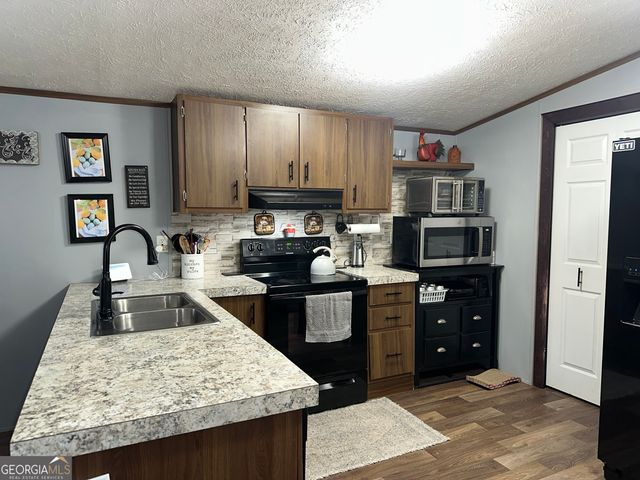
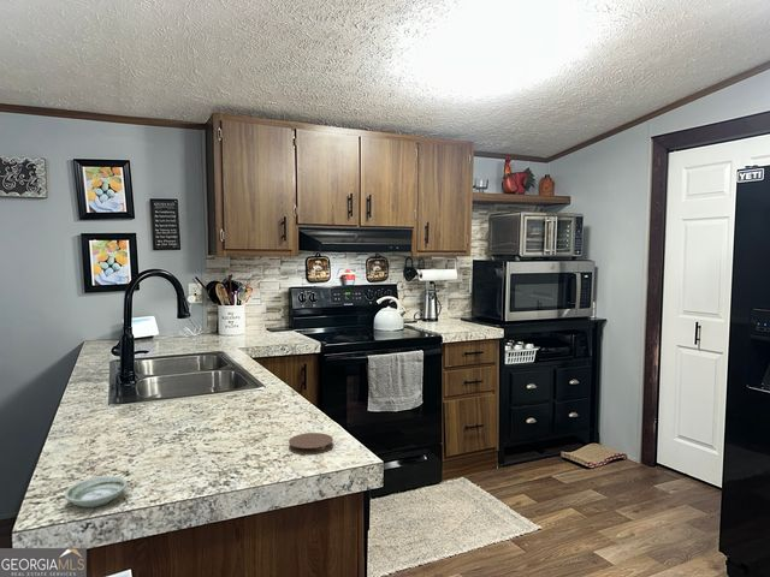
+ saucer [63,475,129,508]
+ coaster [288,432,334,456]
